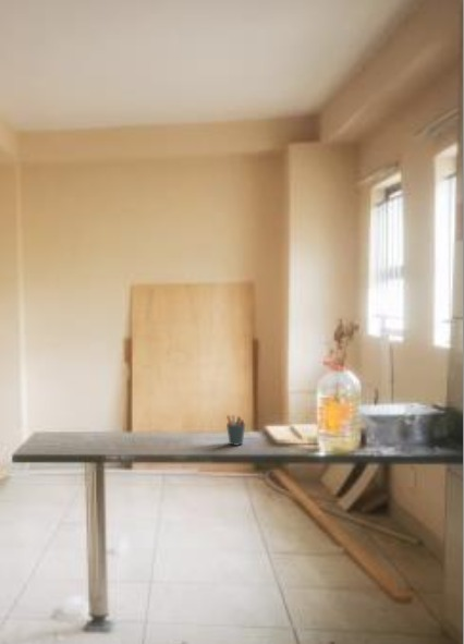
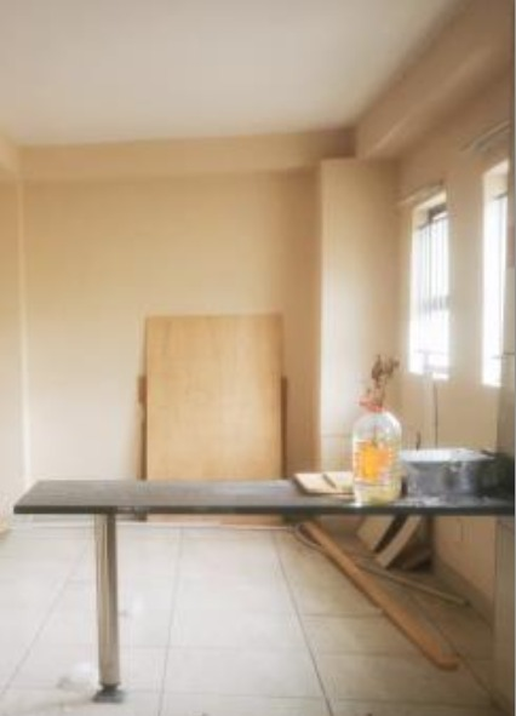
- pen holder [225,414,246,447]
